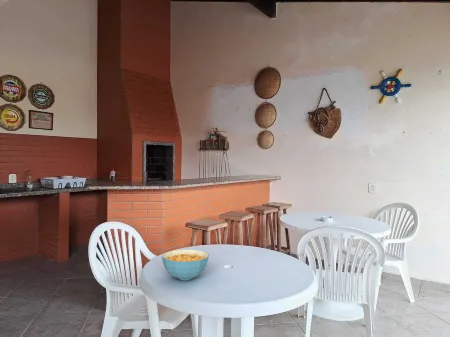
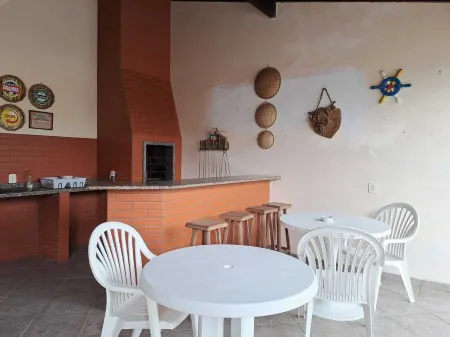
- cereal bowl [161,249,210,281]
